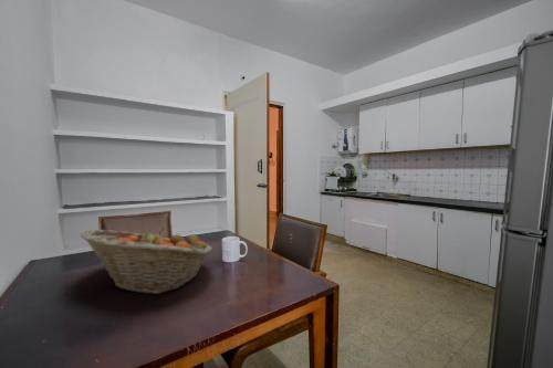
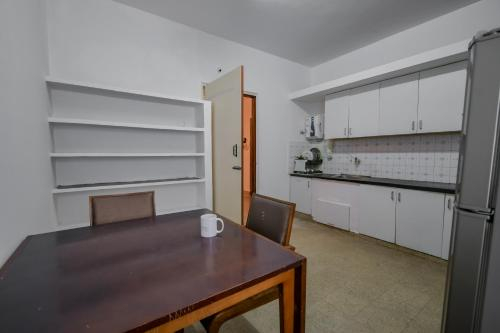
- fruit basket [79,227,213,295]
